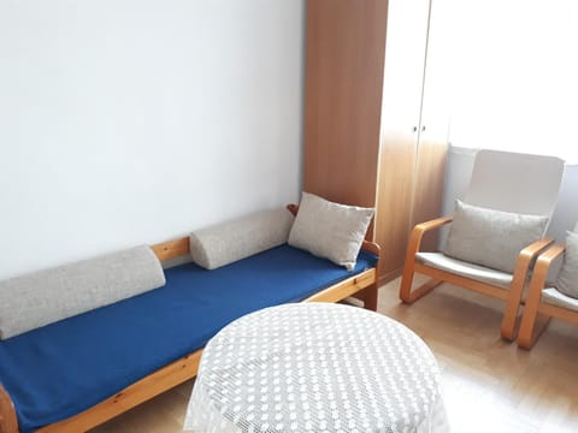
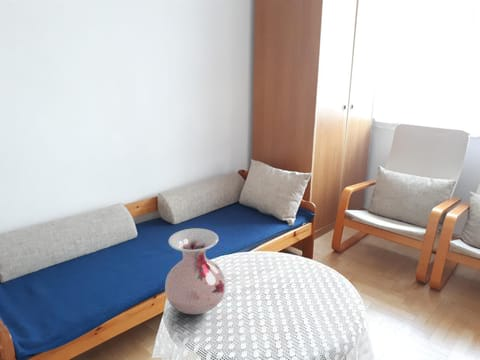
+ vase [164,227,226,315]
